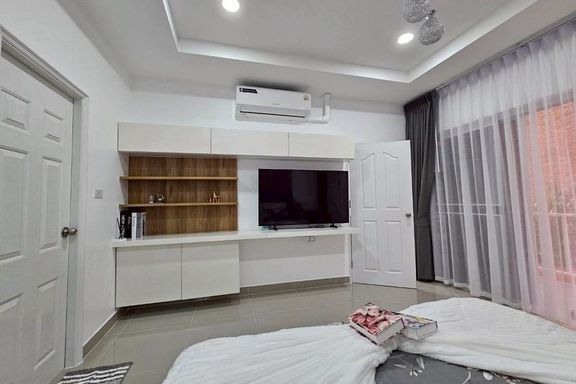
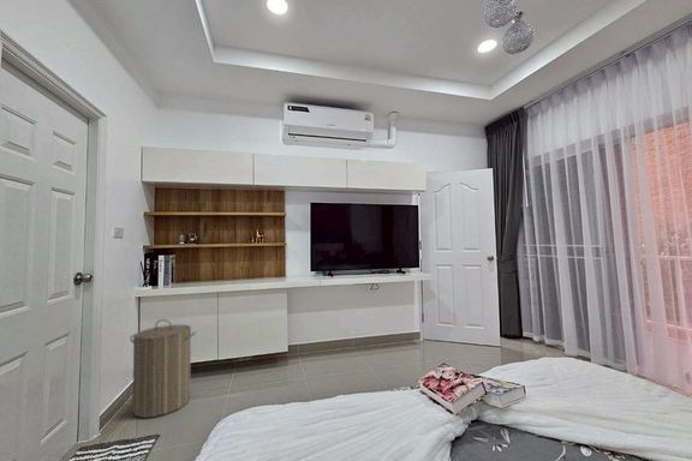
+ laundry hamper [129,318,197,419]
